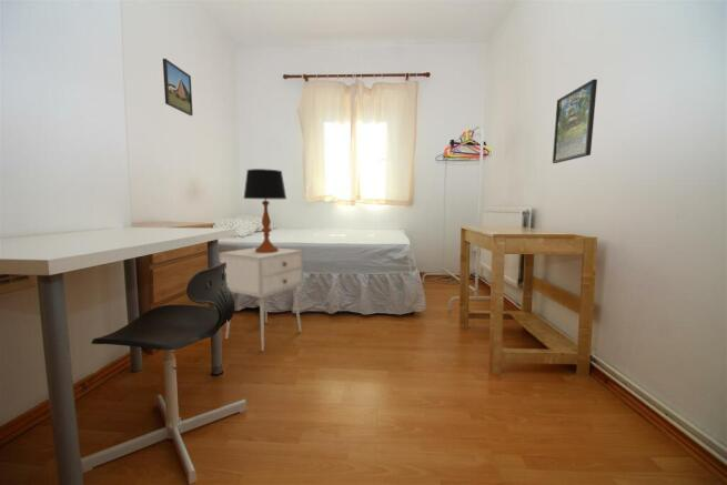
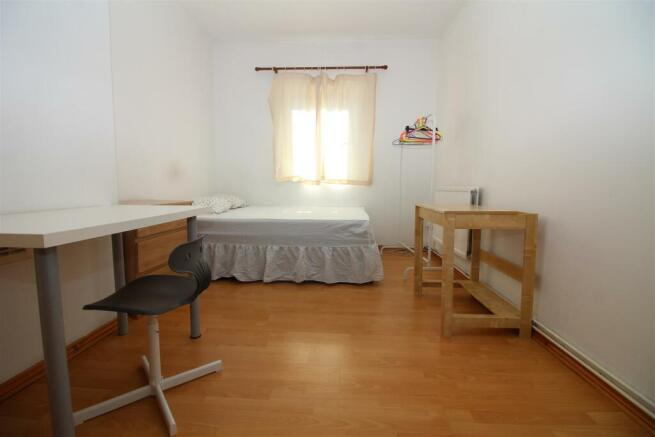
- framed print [162,58,194,117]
- nightstand [218,246,304,352]
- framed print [552,78,598,164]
- table lamp [242,168,287,253]
